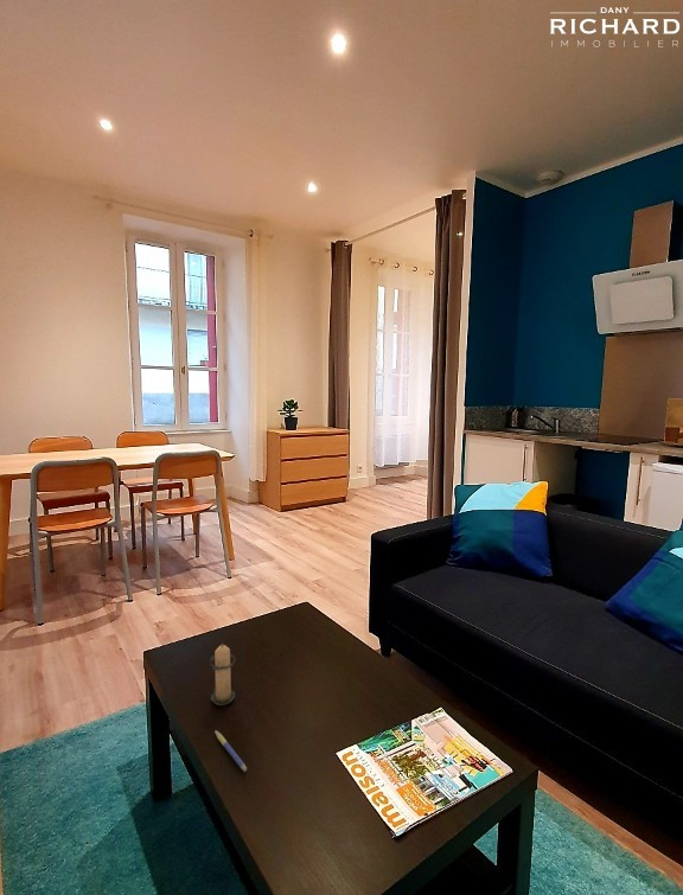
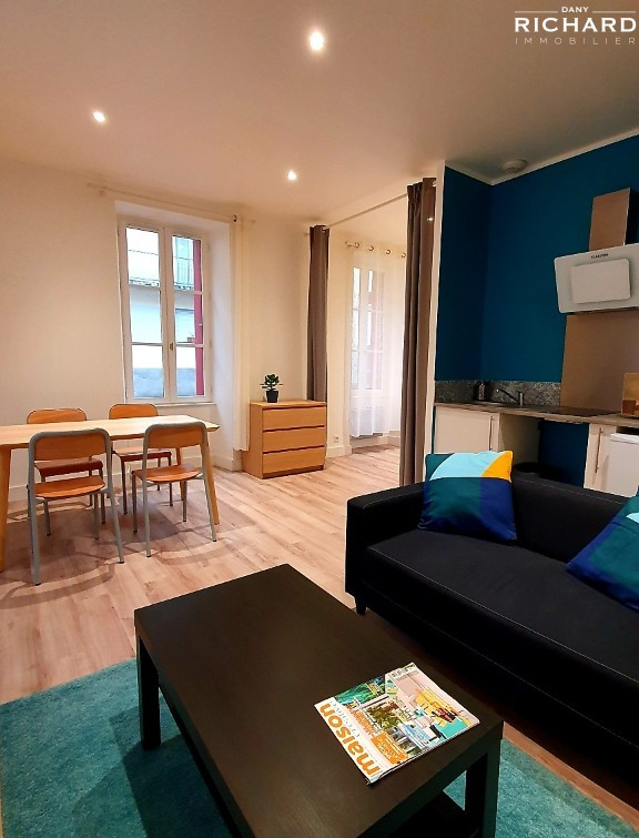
- pen [213,729,248,773]
- candle [209,640,237,707]
